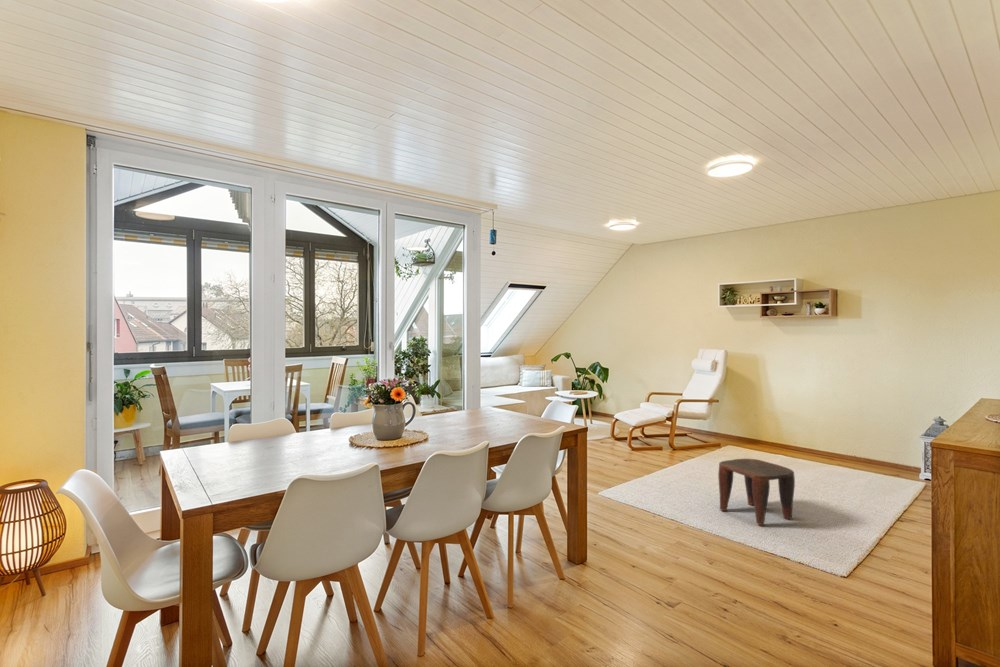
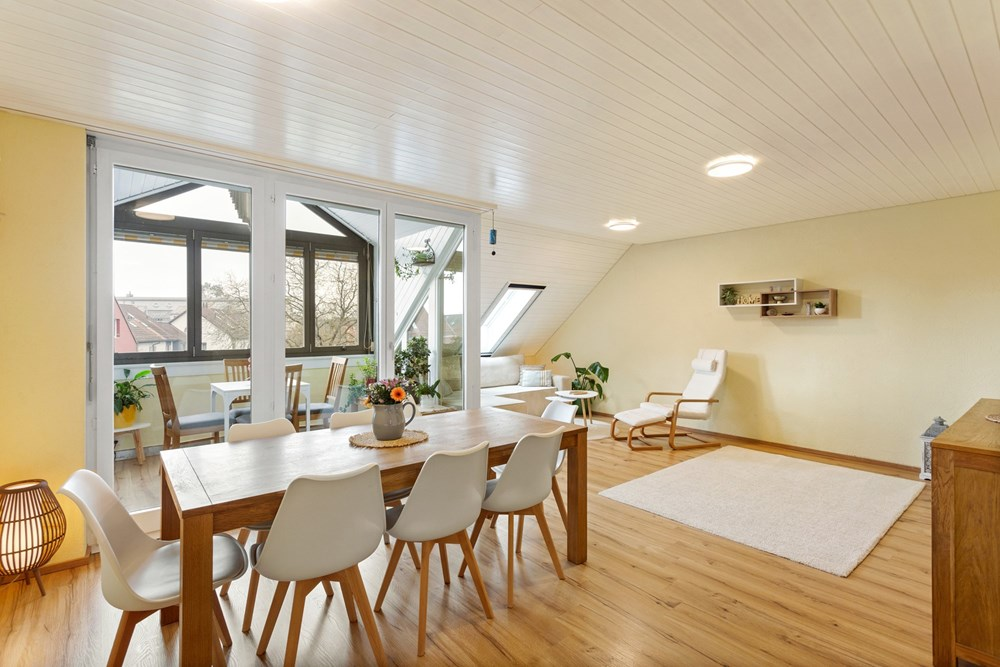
- stool [717,458,796,526]
